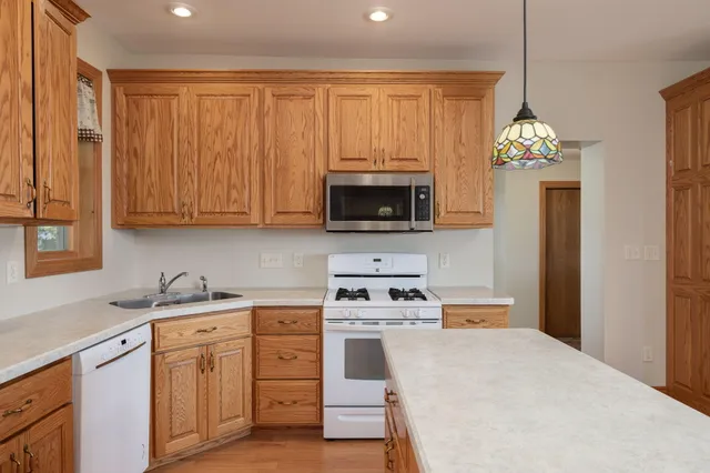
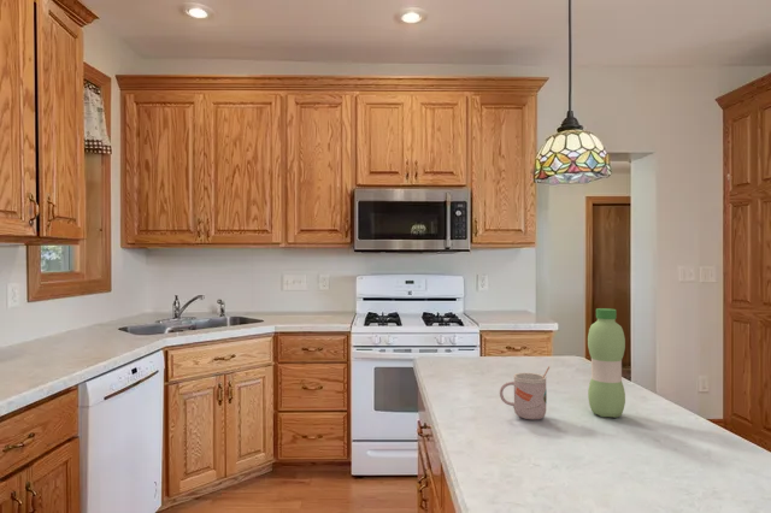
+ mug [499,365,551,420]
+ water bottle [587,307,626,419]
